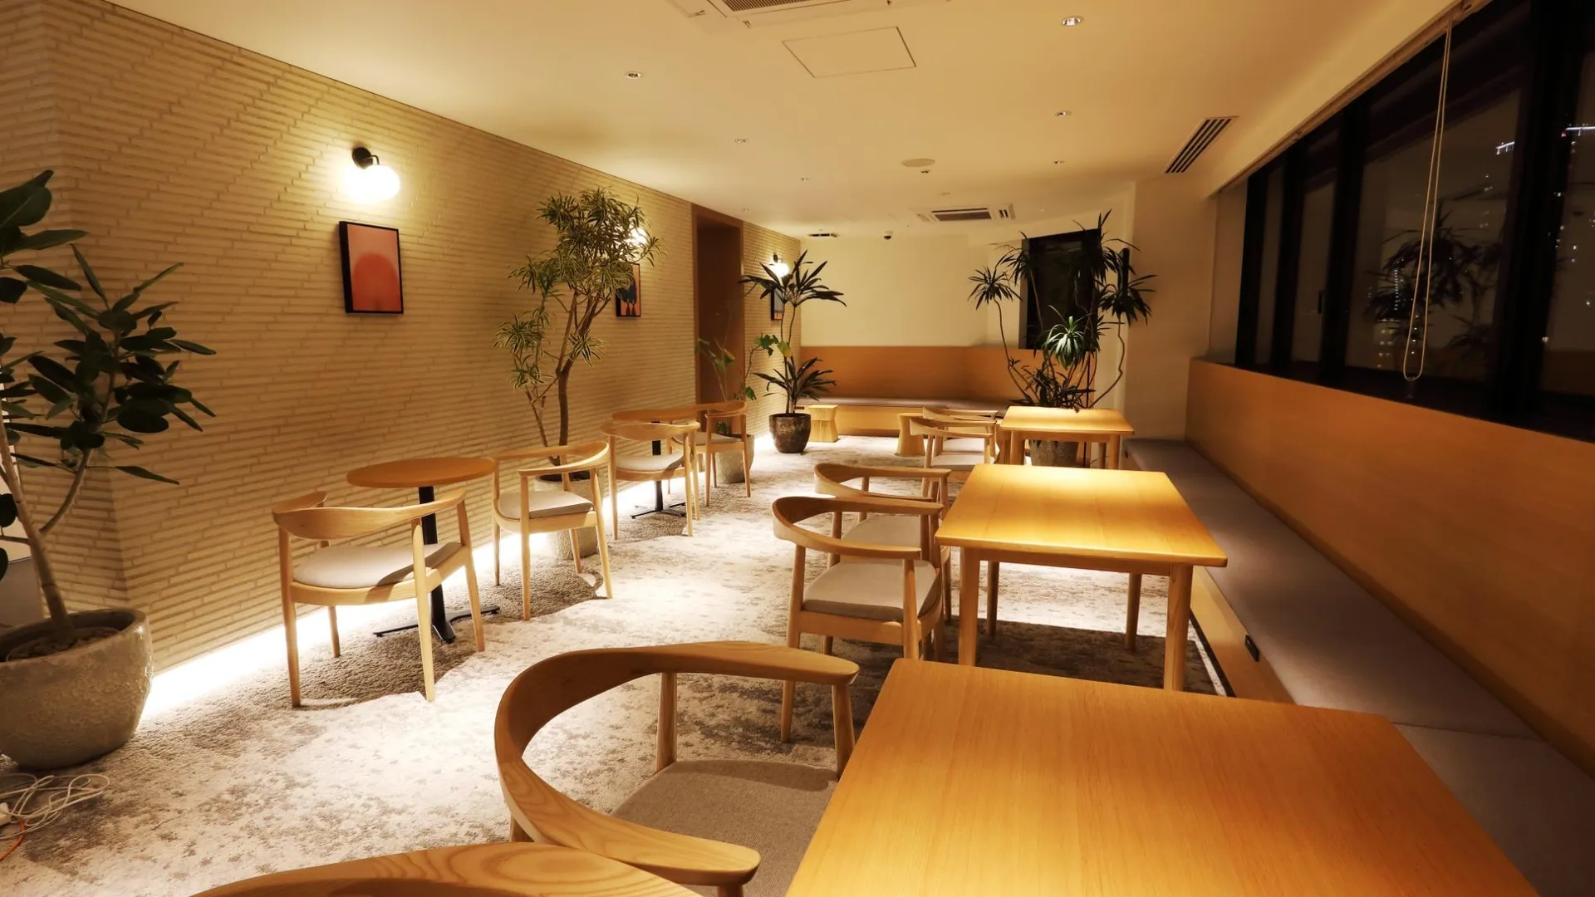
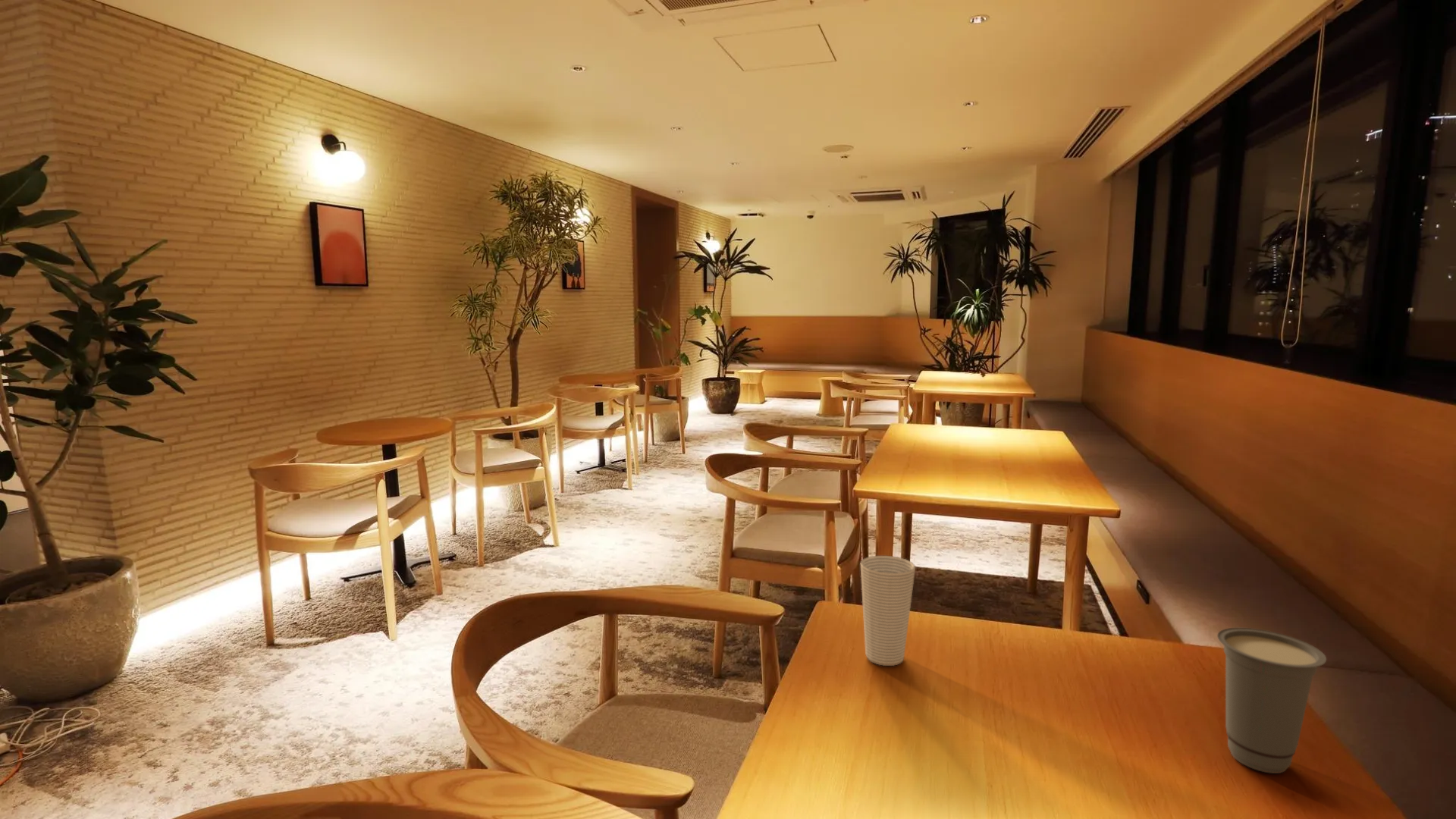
+ cup [1216,627,1327,774]
+ cup [860,555,916,667]
